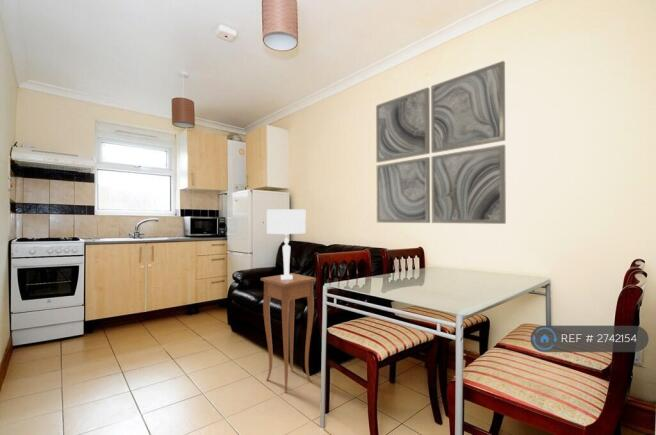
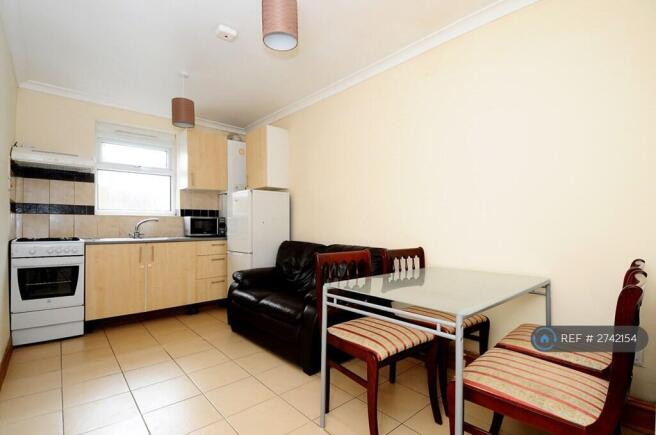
- side table [260,272,317,394]
- wall art [375,60,507,225]
- table lamp [266,208,307,279]
